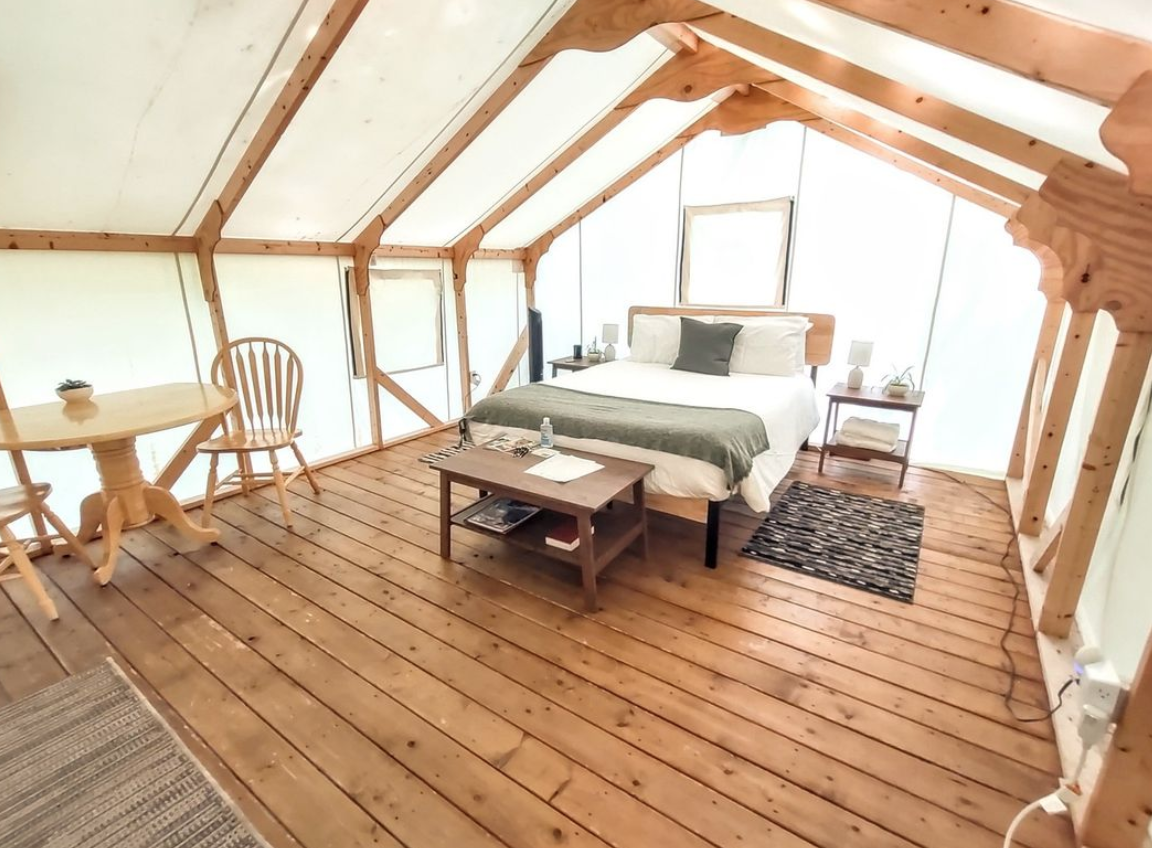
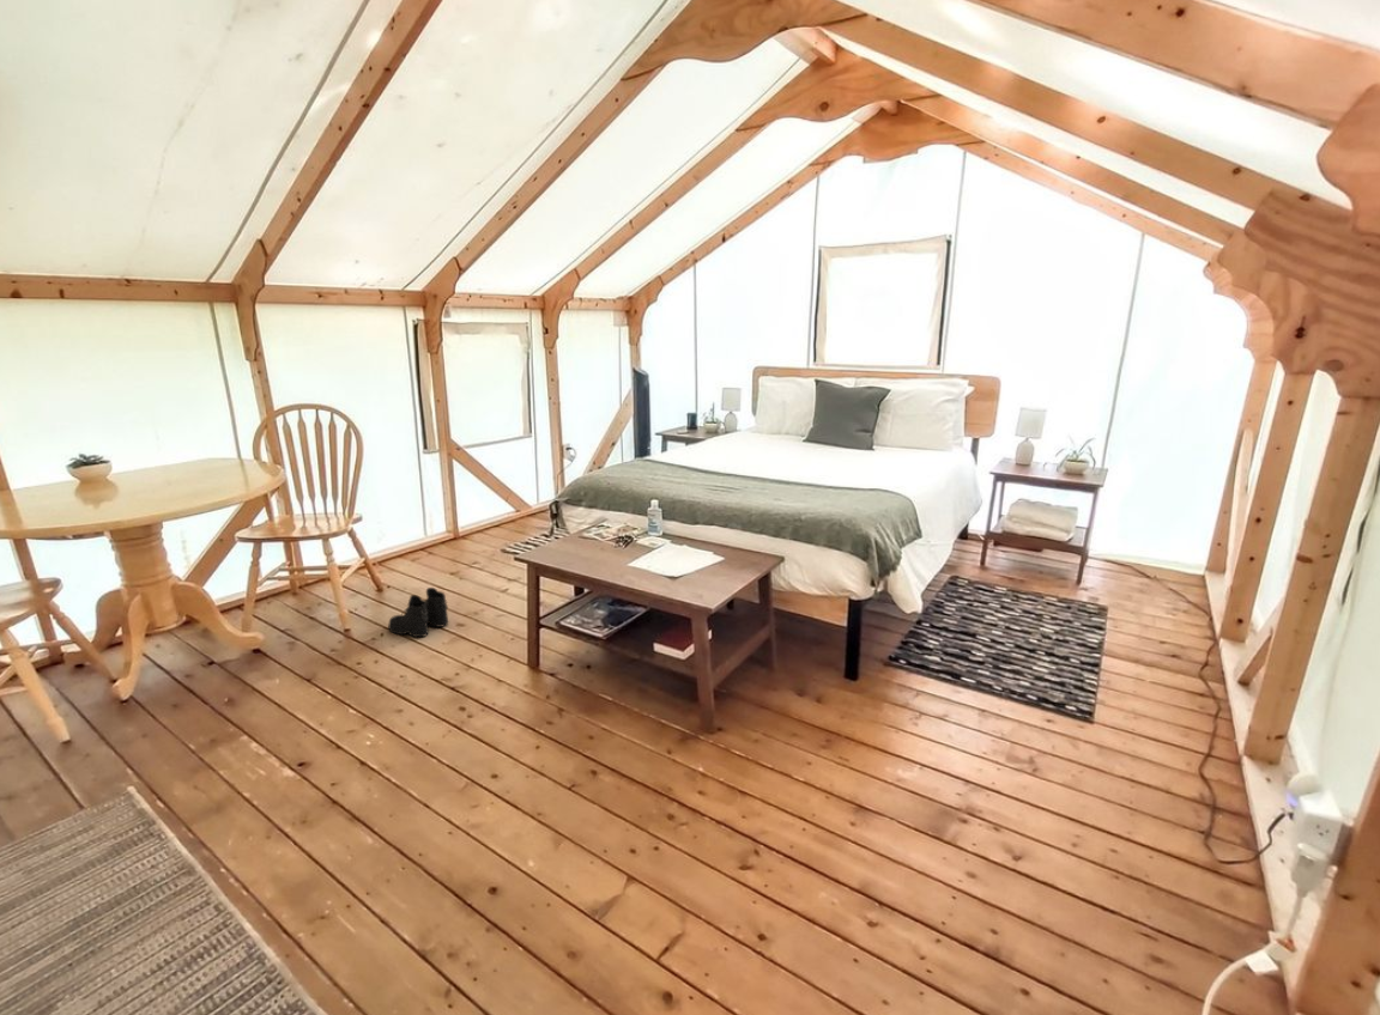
+ boots [387,586,449,638]
